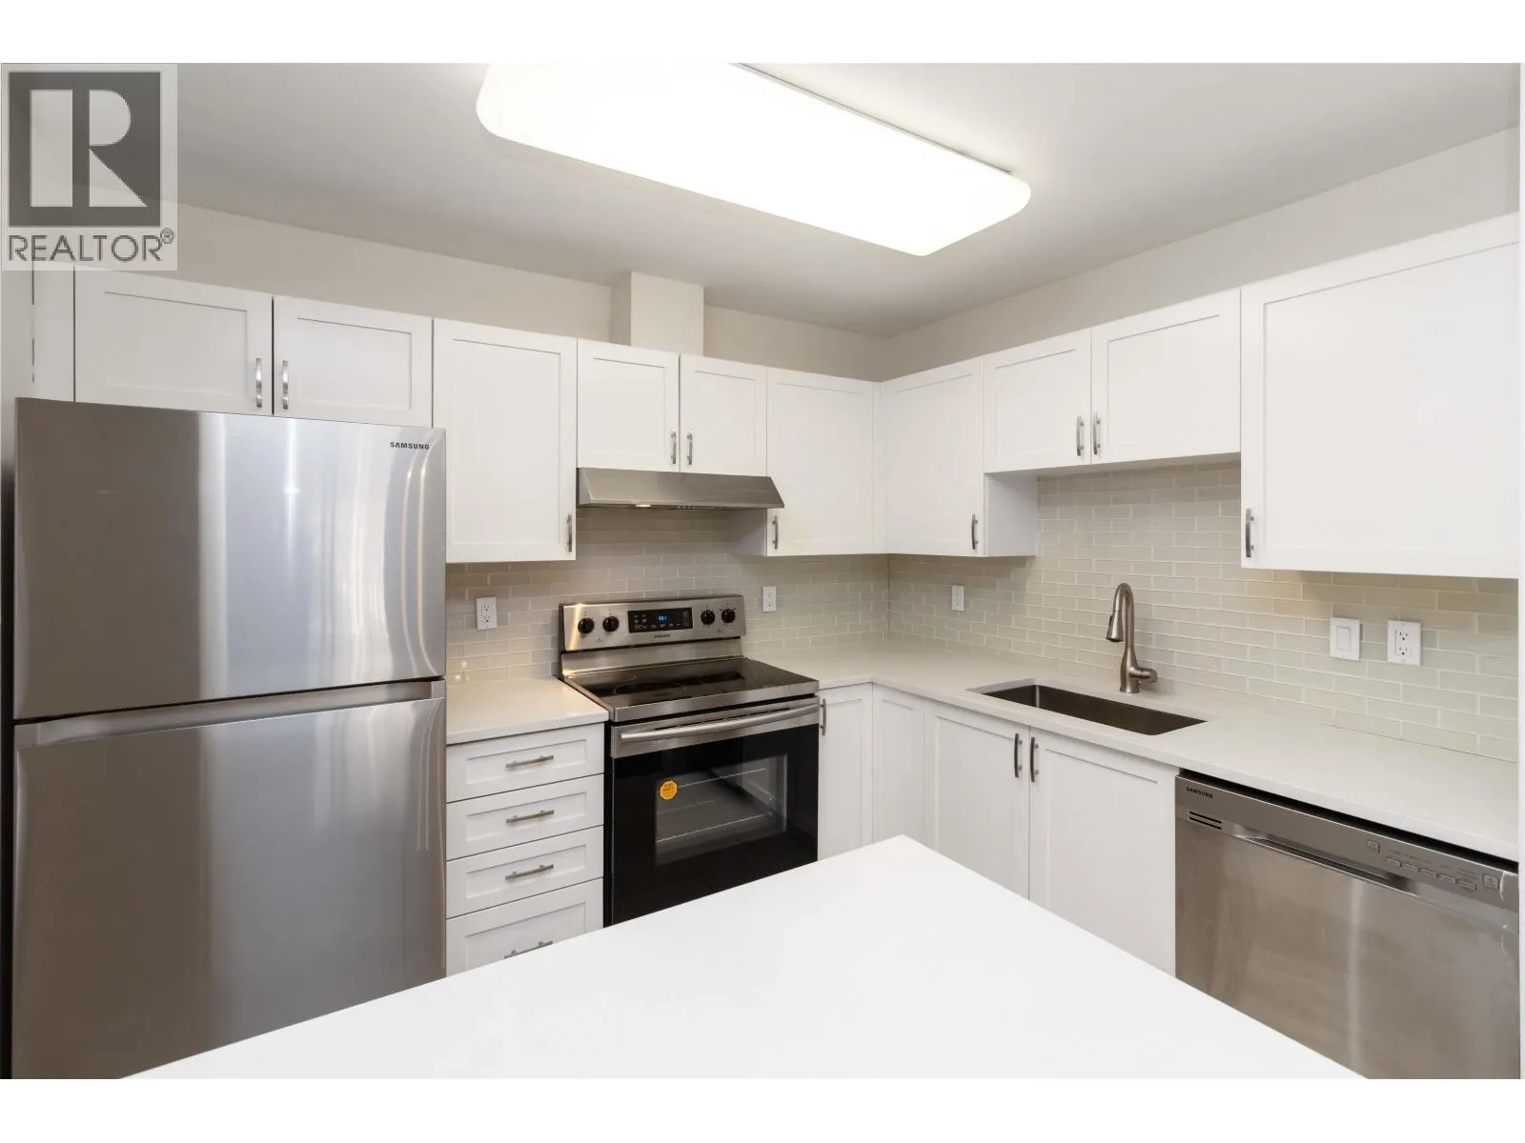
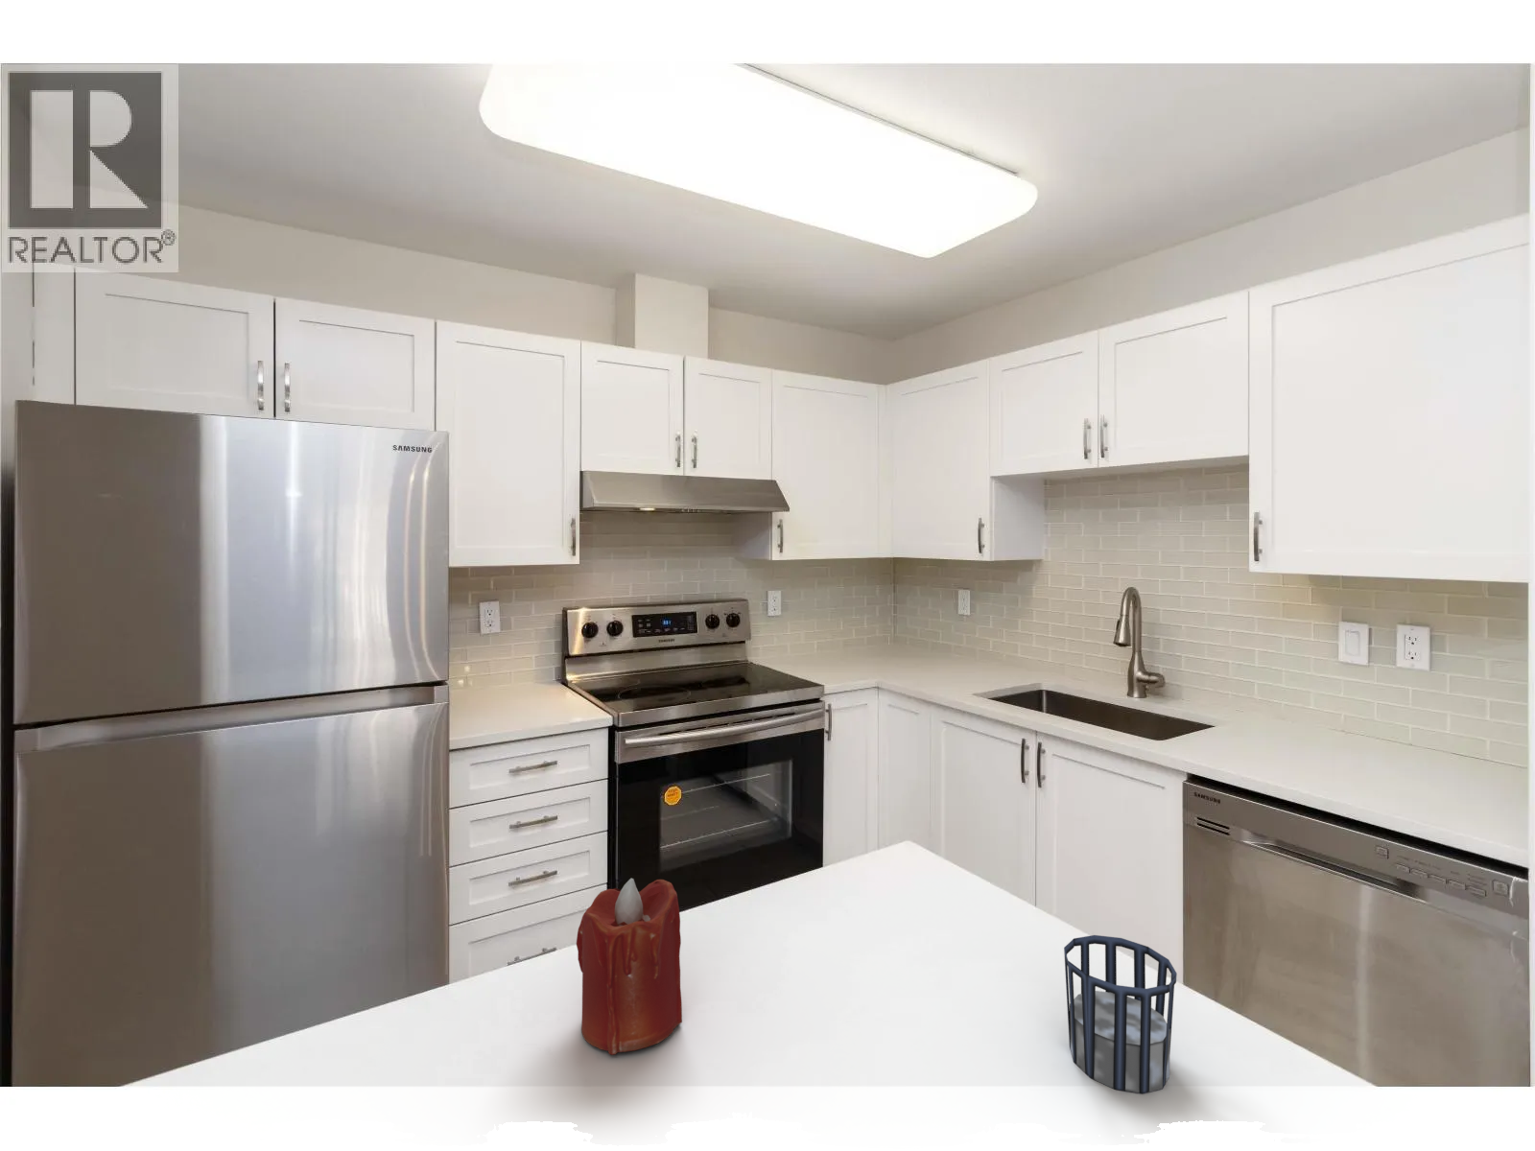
+ candle [575,878,683,1055]
+ cup [1062,935,1178,1094]
